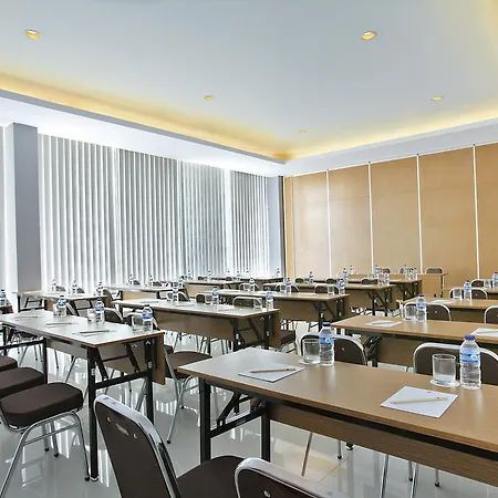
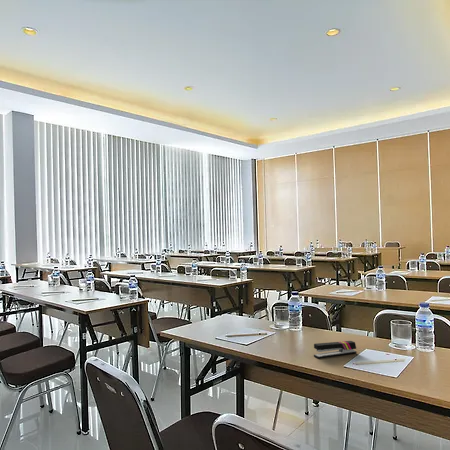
+ stapler [313,340,357,359]
